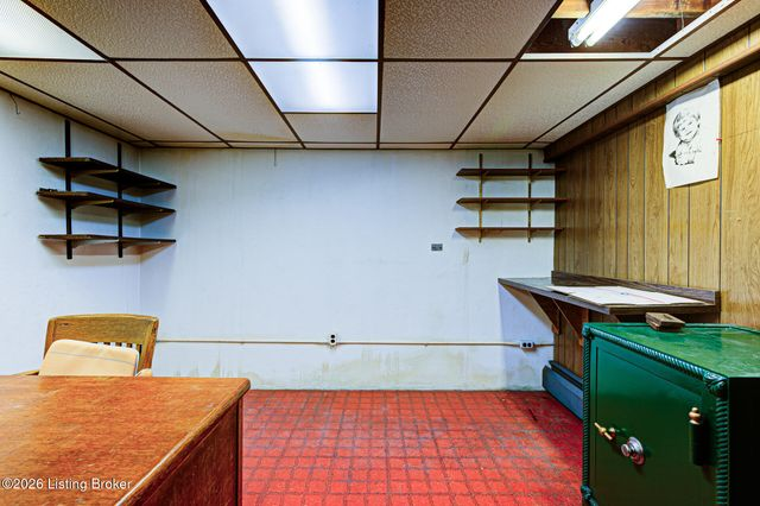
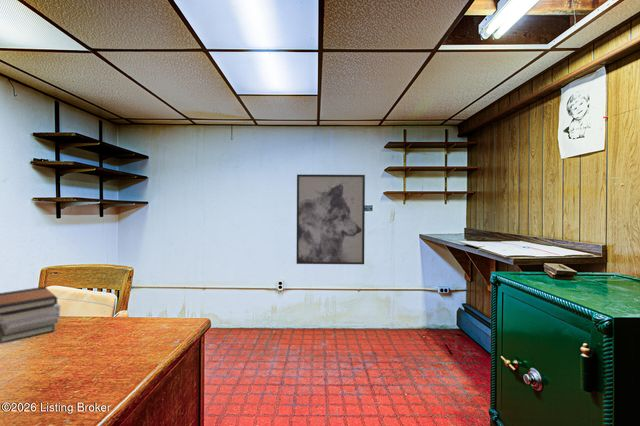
+ book stack [0,286,61,344]
+ wall art [295,173,366,265]
